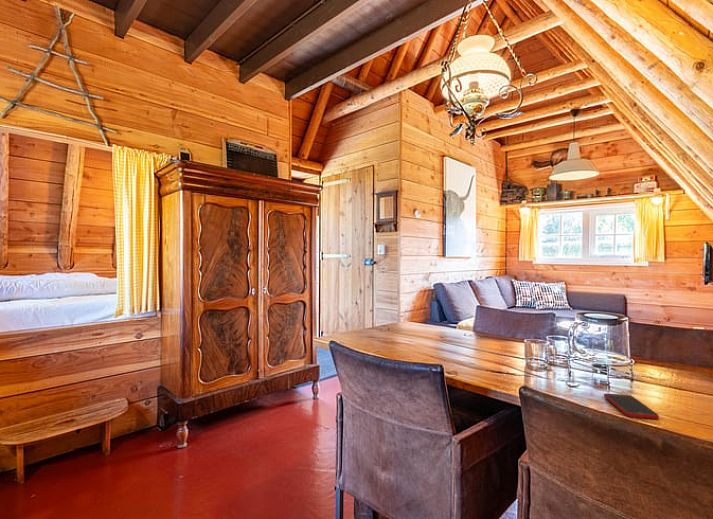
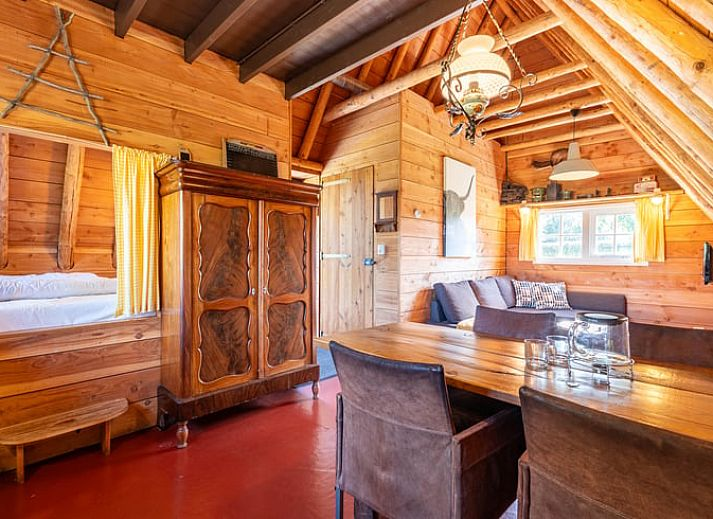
- cell phone [603,393,660,420]
